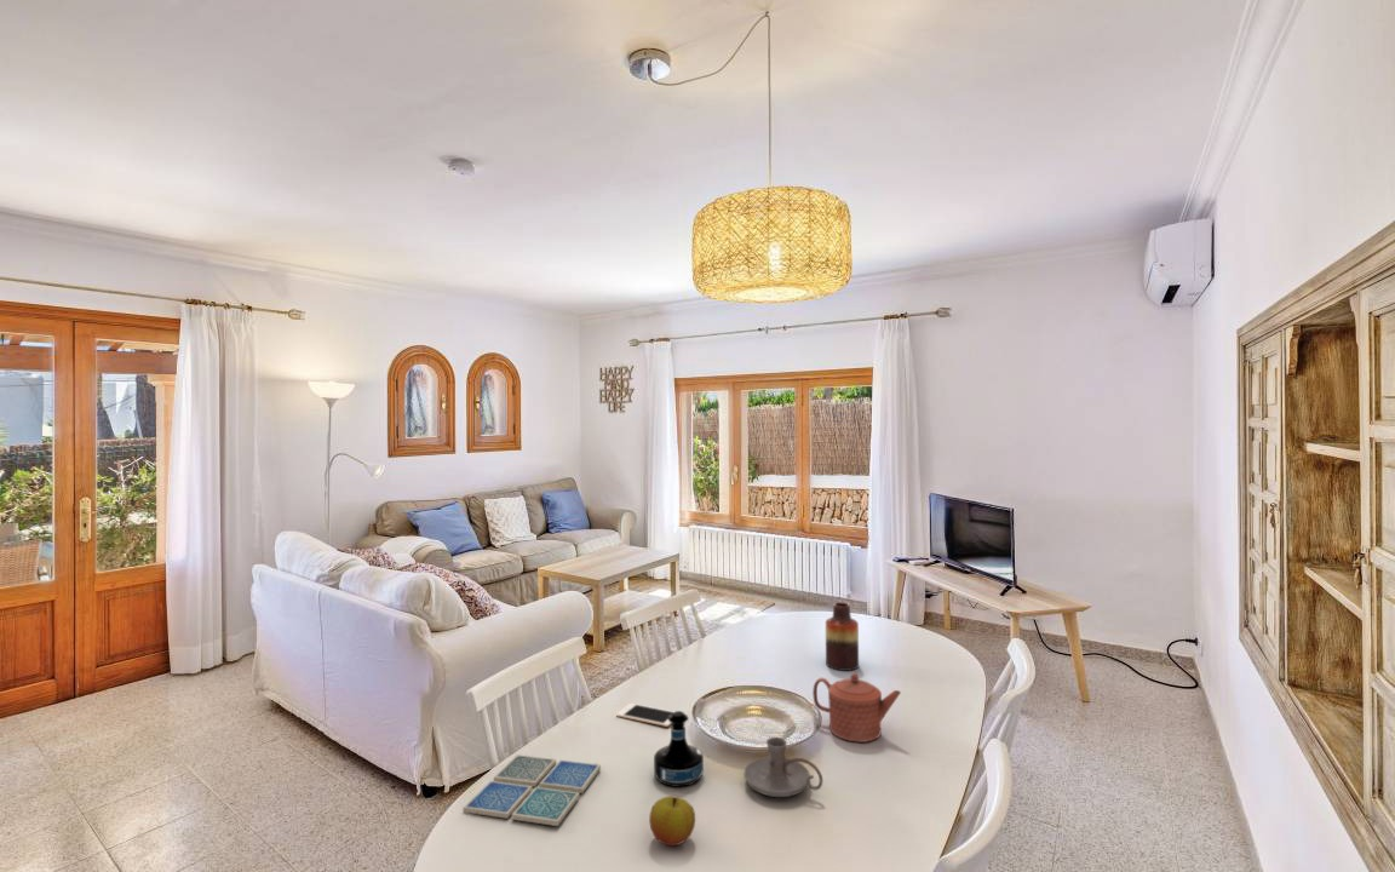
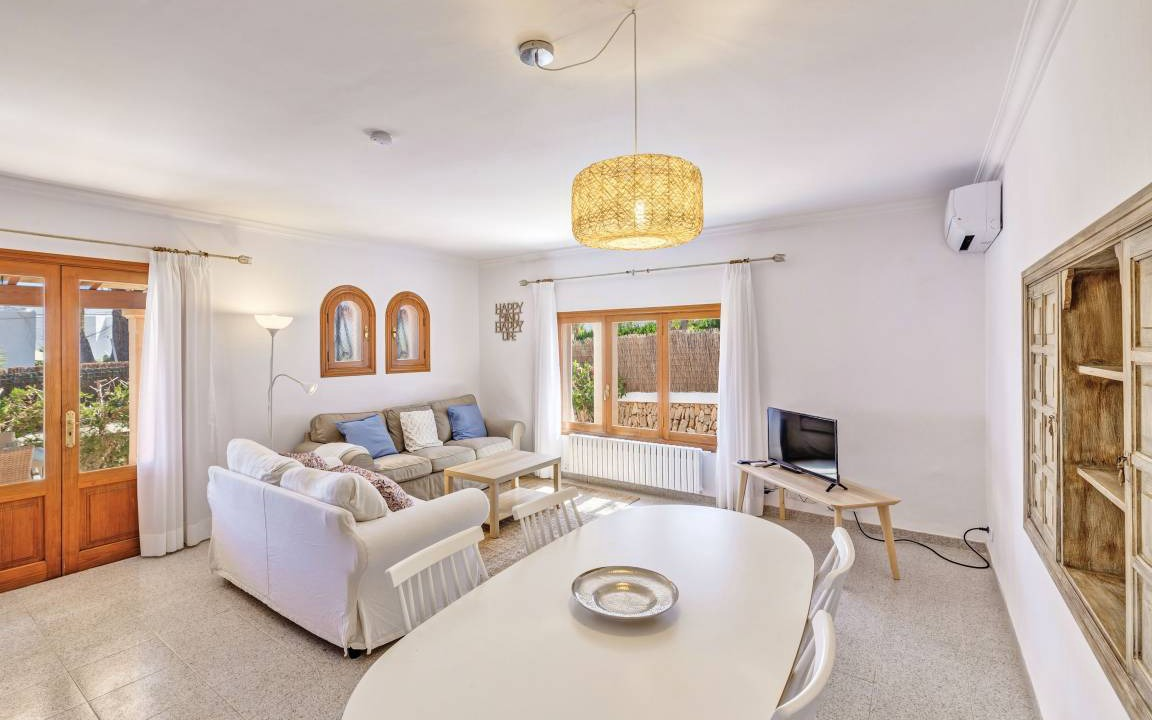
- candle holder [744,736,823,798]
- teapot [811,671,902,744]
- tequila bottle [653,710,705,788]
- cell phone [615,702,674,728]
- drink coaster [461,753,602,827]
- vase [825,601,860,672]
- apple [648,794,696,847]
